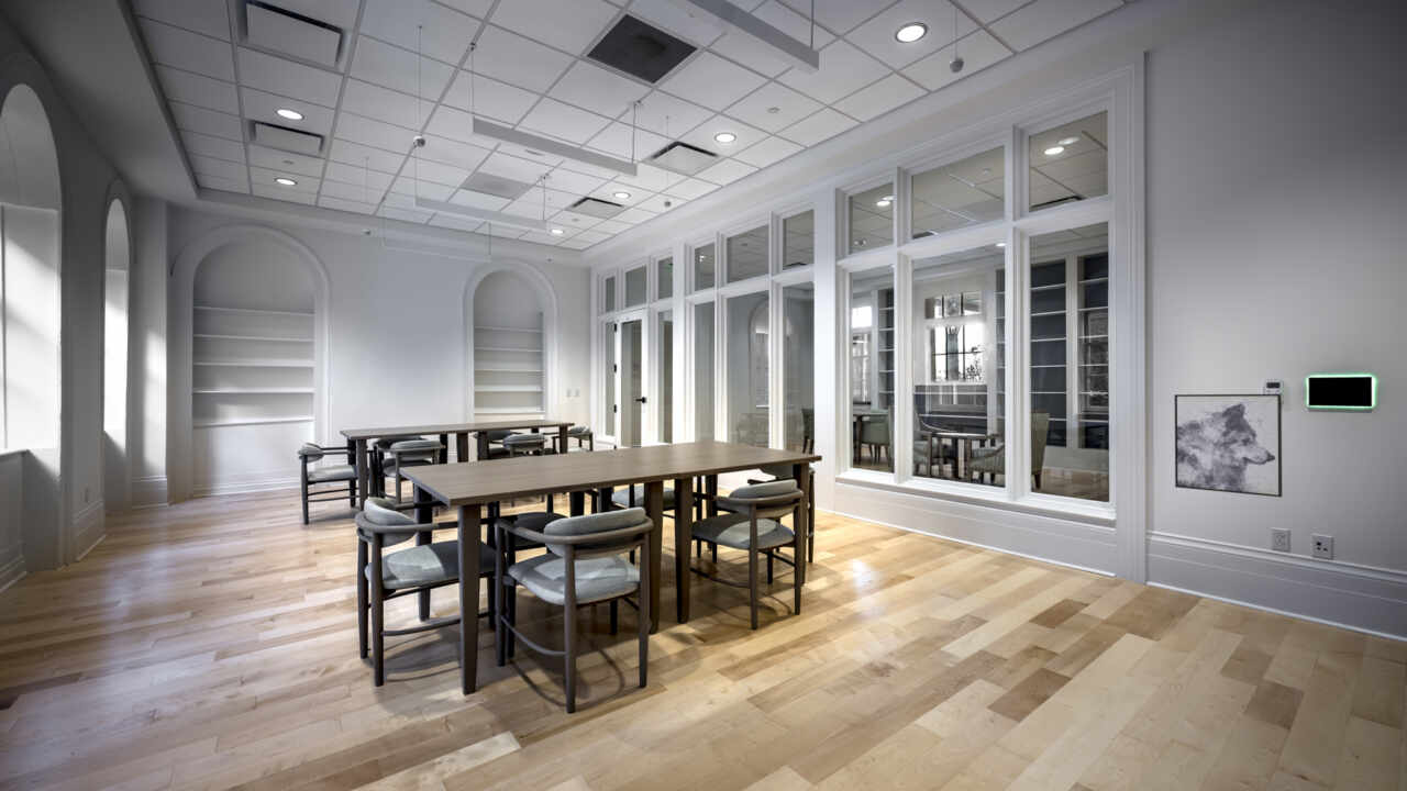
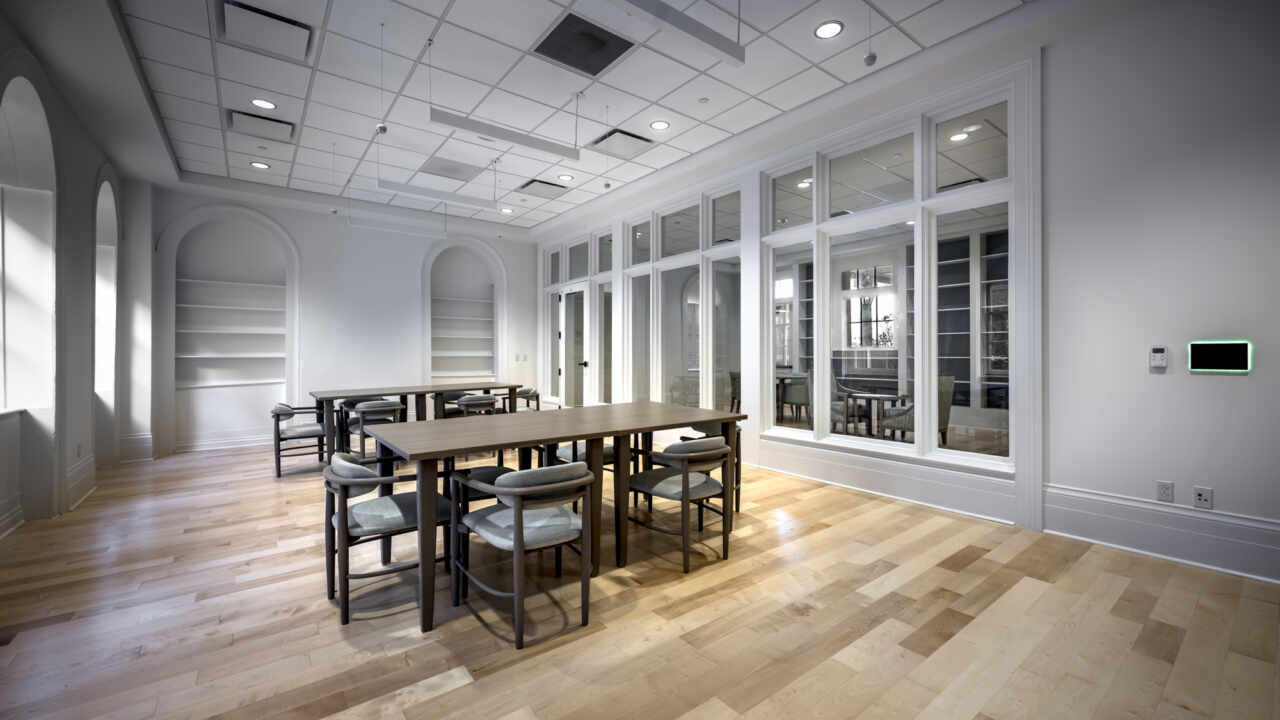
- wall art [1174,393,1284,499]
